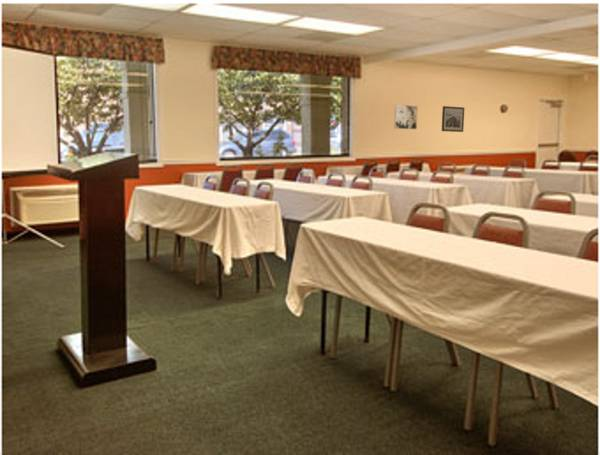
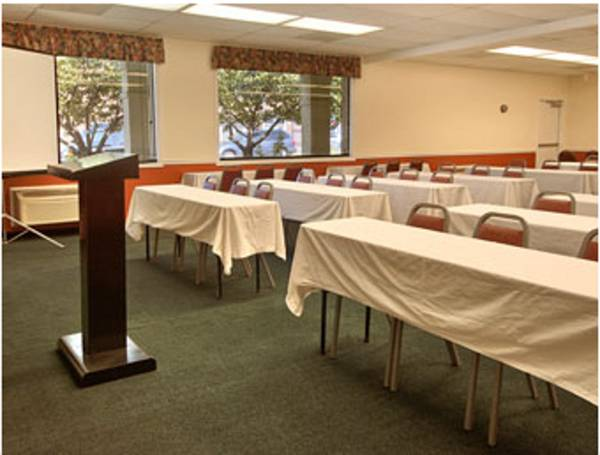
- wall art [441,105,465,133]
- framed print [393,104,419,130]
